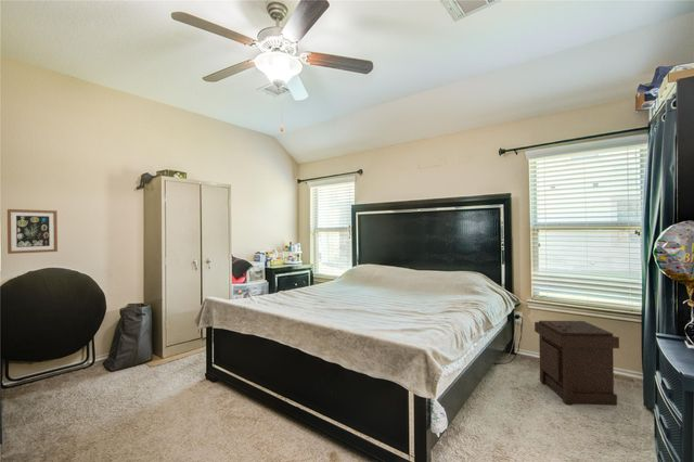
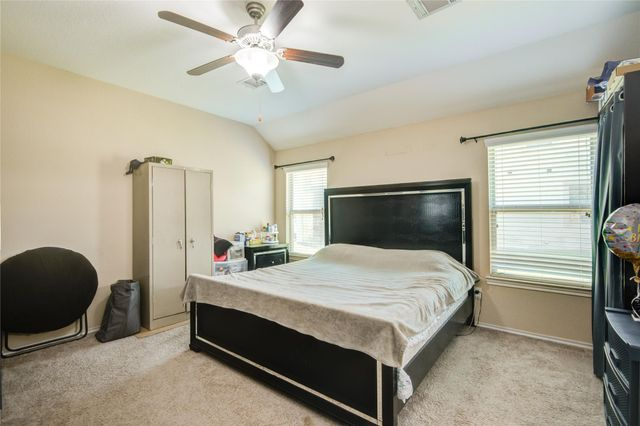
- wall art [7,208,59,255]
- nightstand [534,320,620,407]
